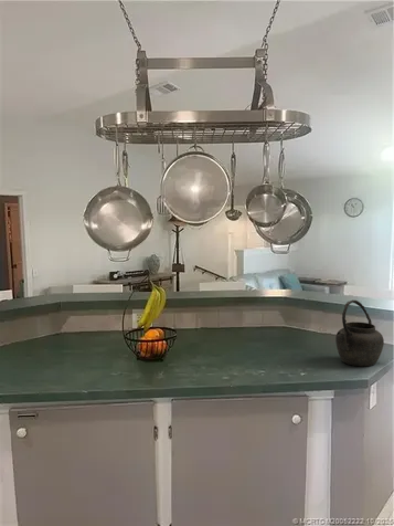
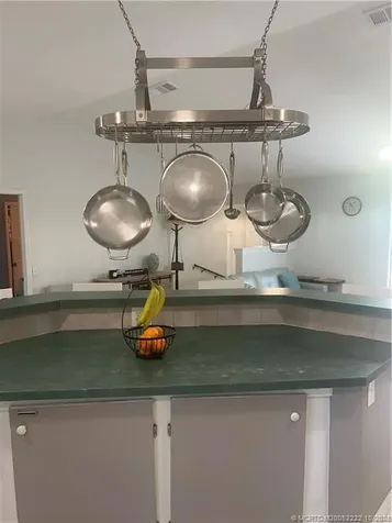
- kettle [334,299,385,367]
